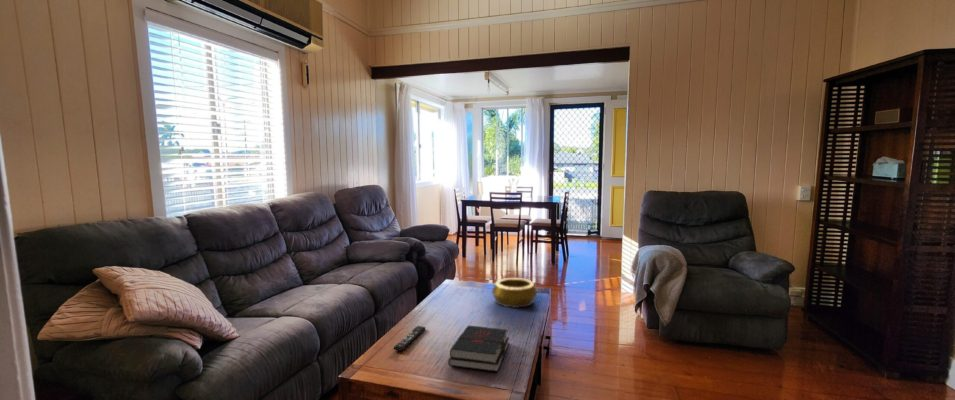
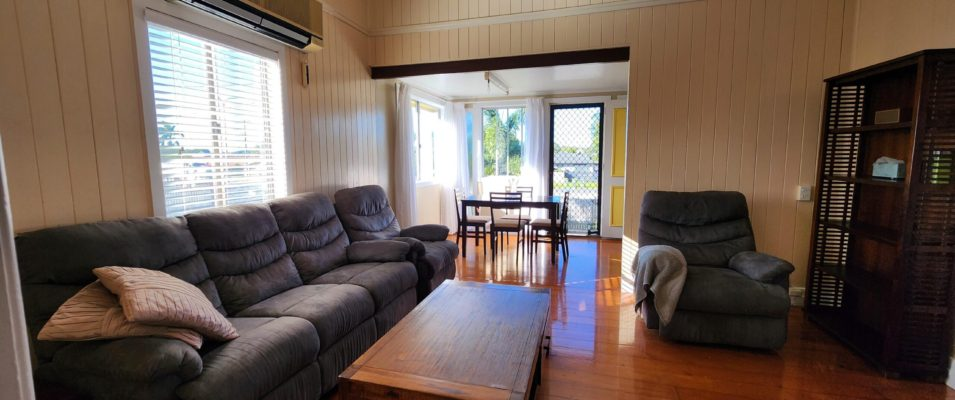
- hardback book [447,325,510,373]
- remote control [393,325,426,352]
- decorative bowl [491,277,538,309]
